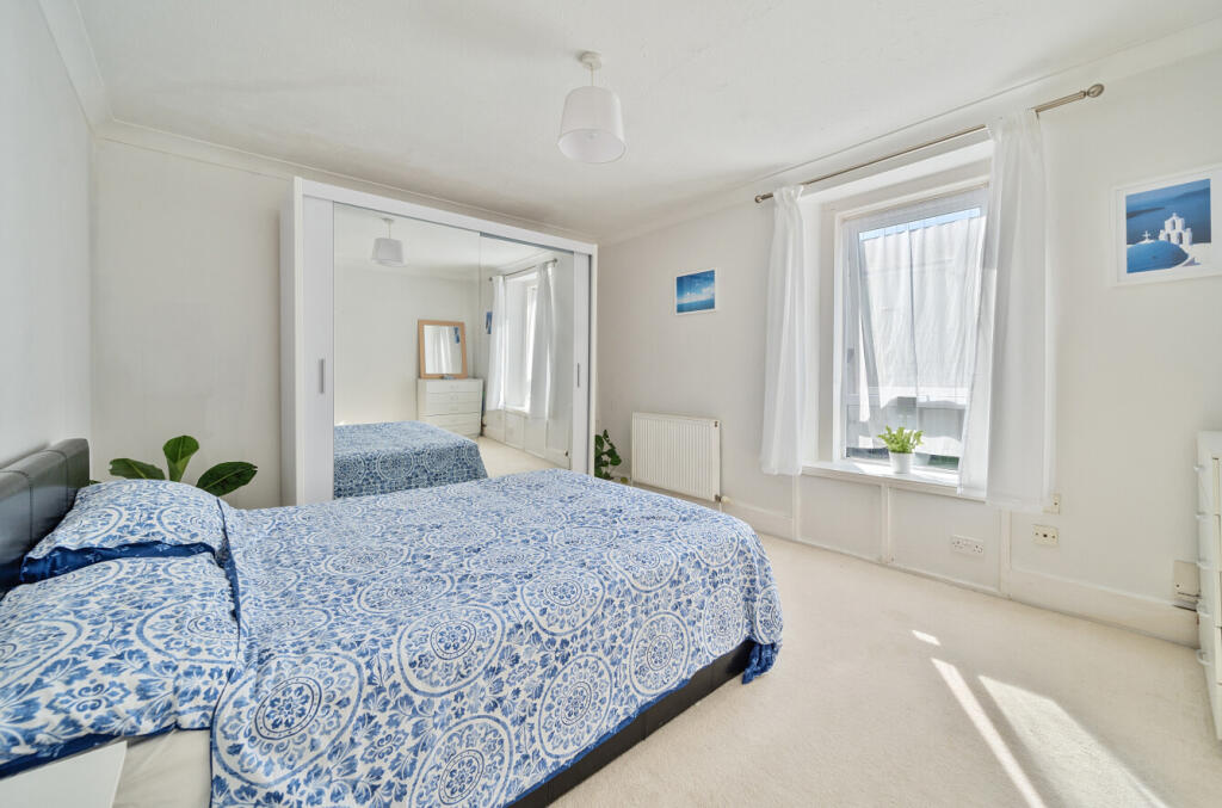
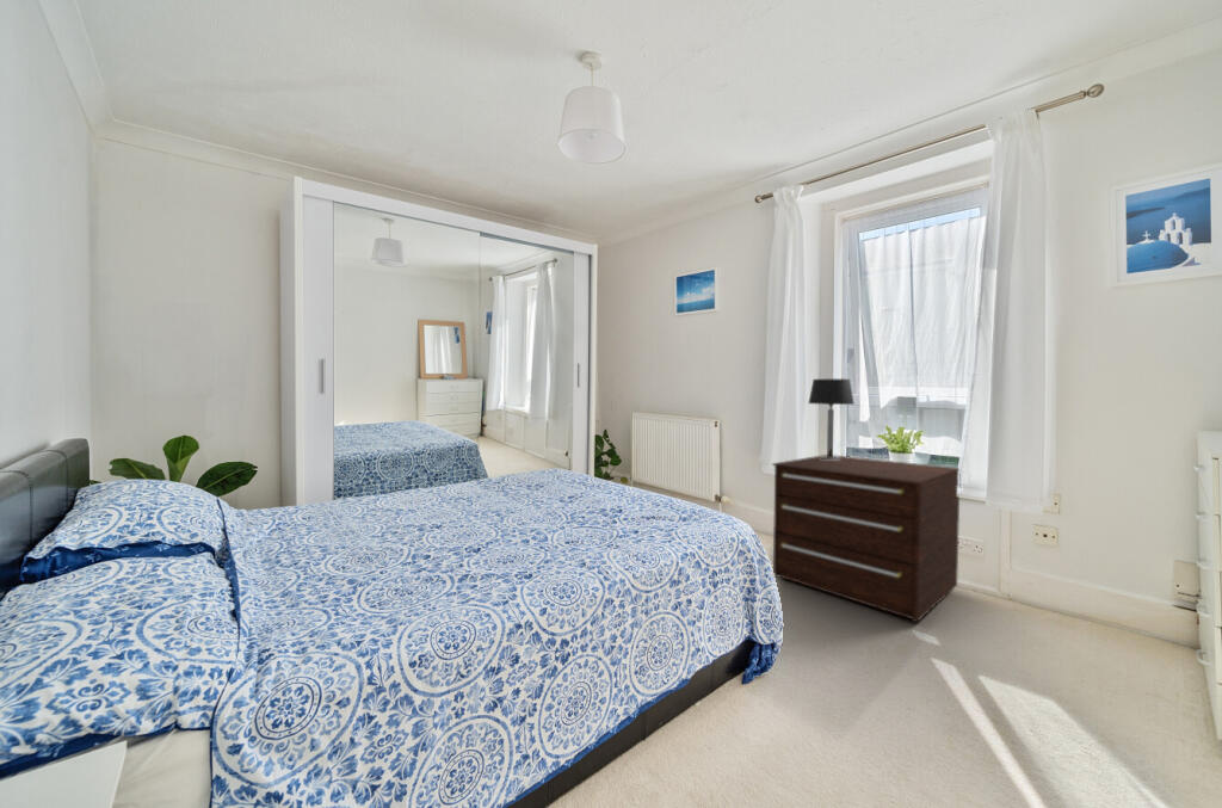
+ dresser [771,454,961,624]
+ table lamp [808,378,856,459]
